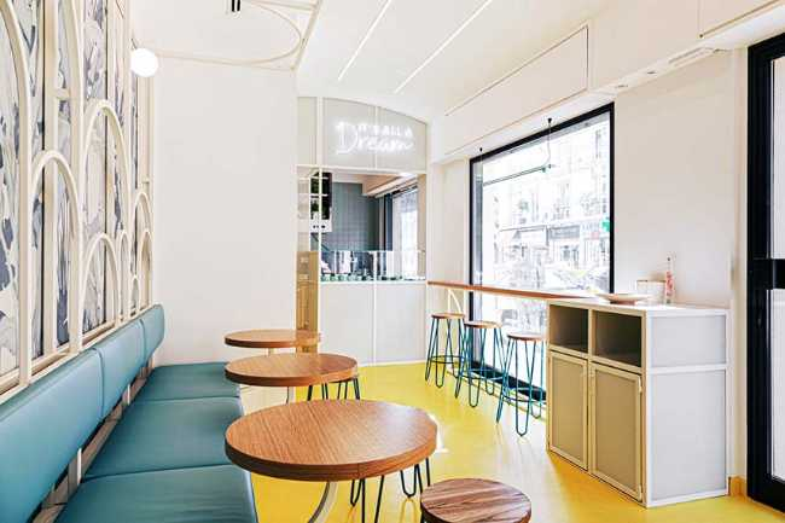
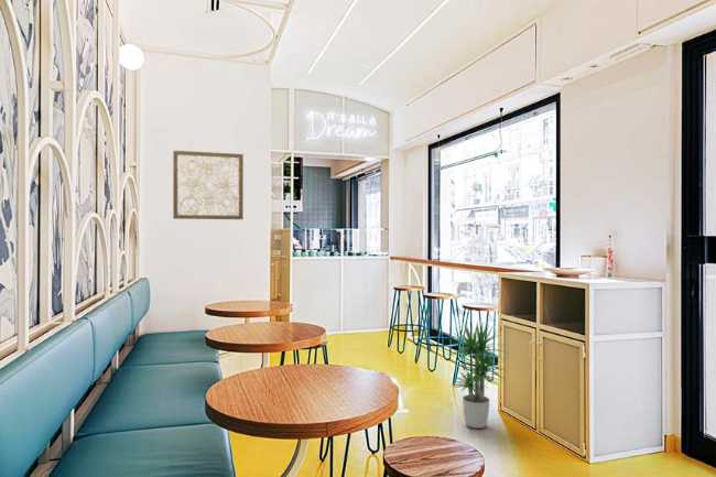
+ potted plant [447,319,509,430]
+ wall art [172,150,245,220]
